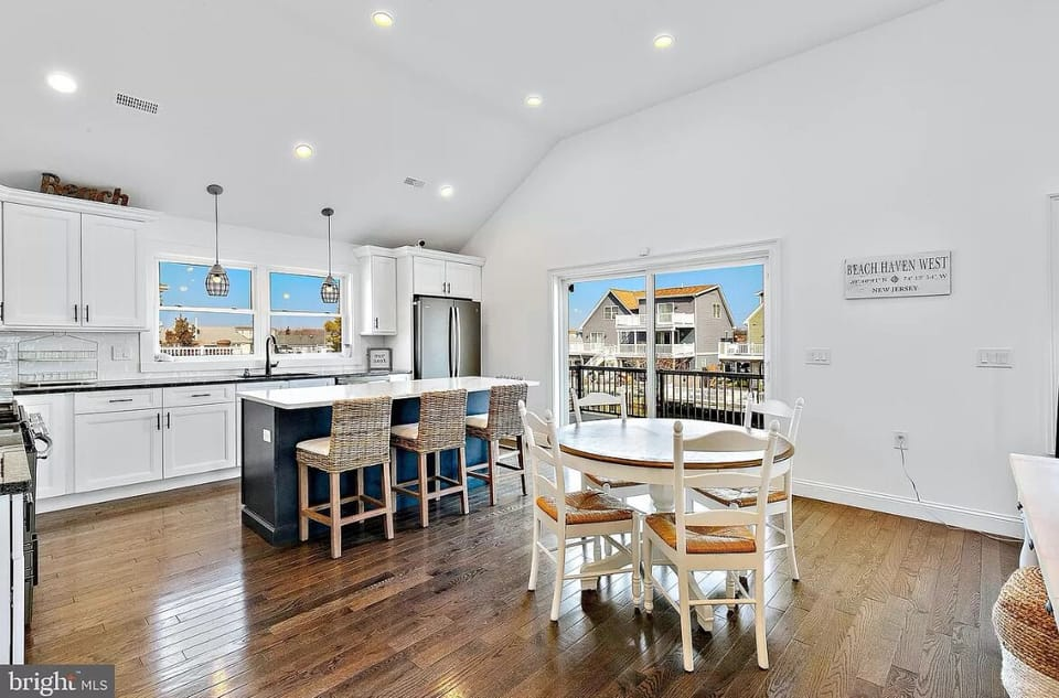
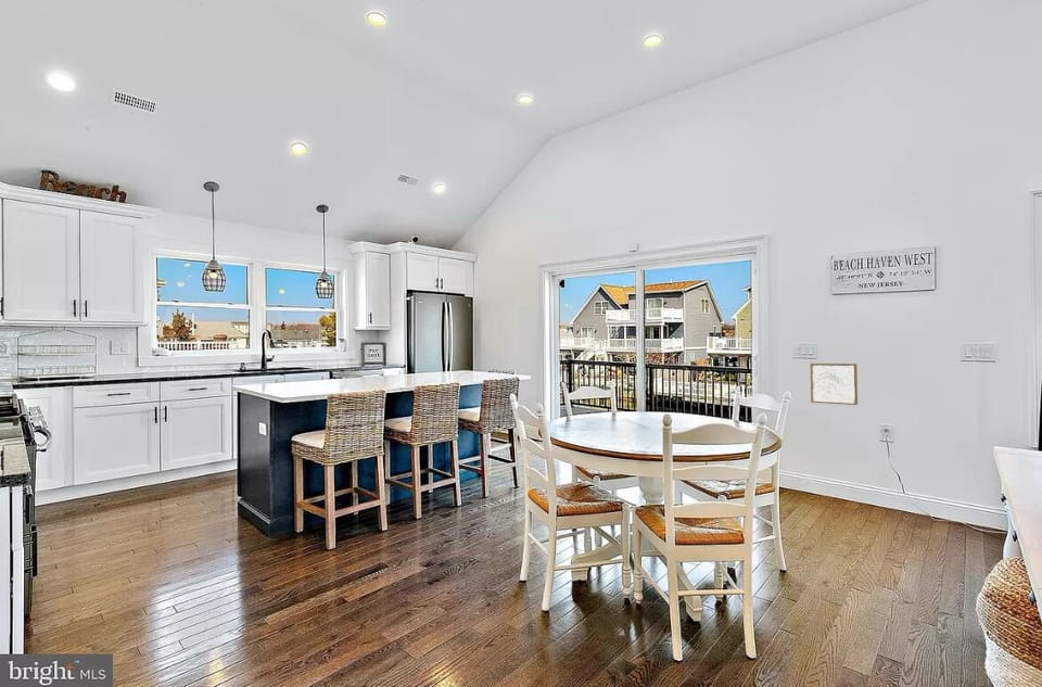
+ wall art [810,362,859,406]
